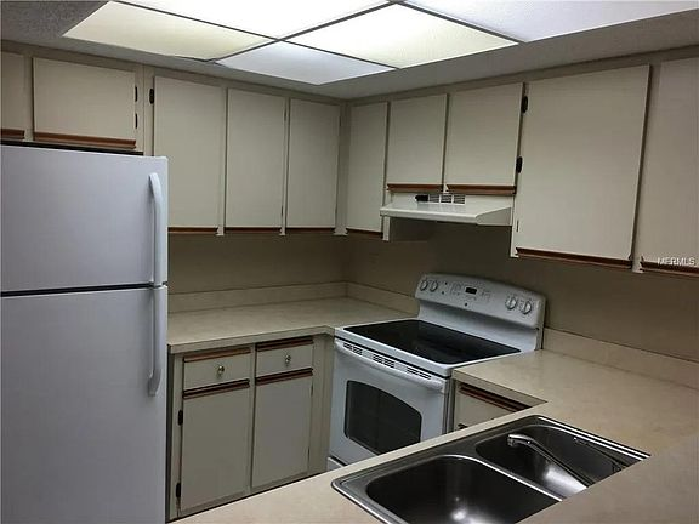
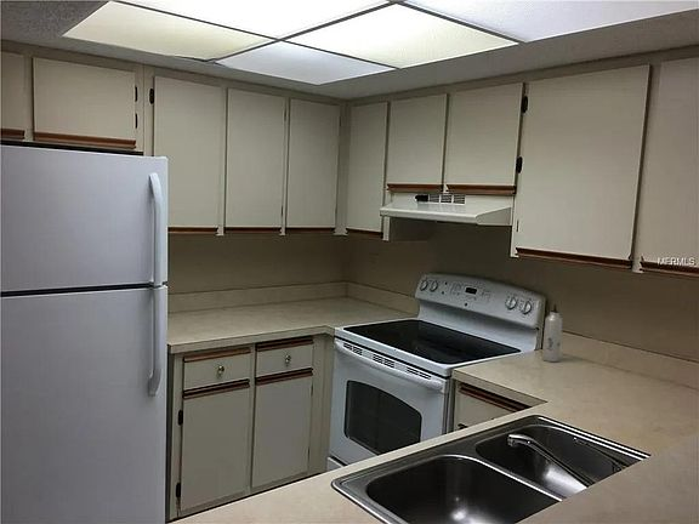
+ water bottle [541,303,563,363]
